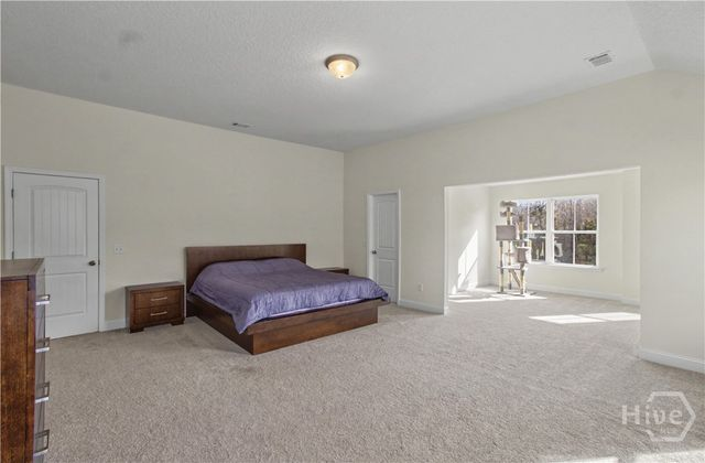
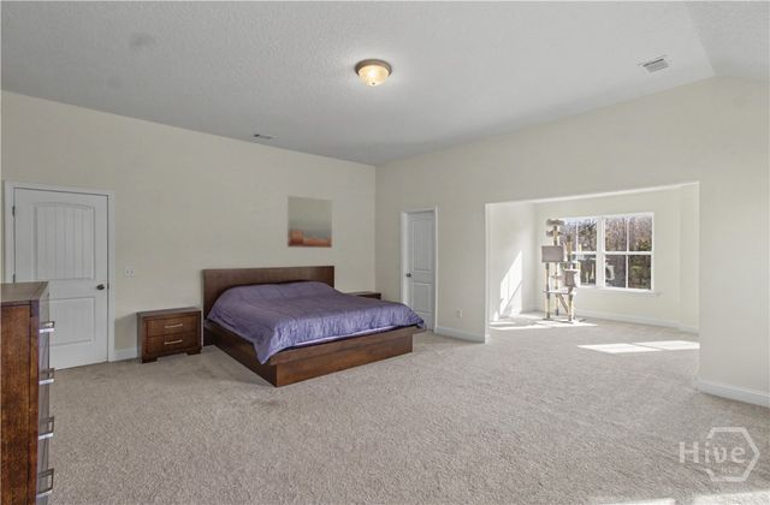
+ wall art [286,195,333,249]
